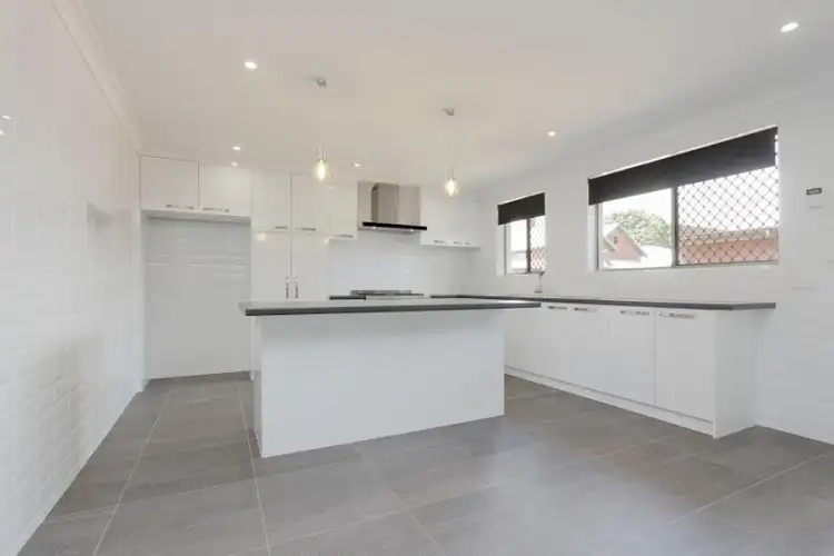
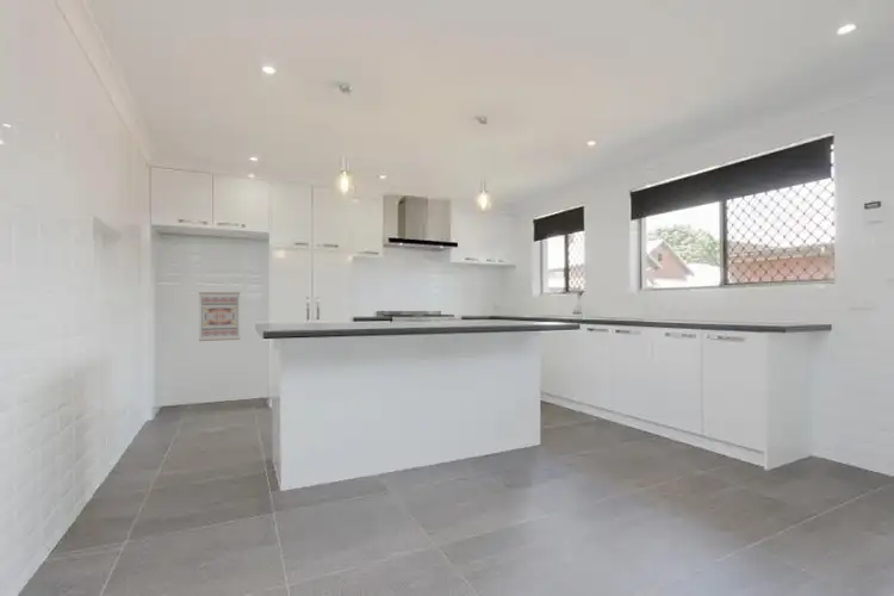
+ wall art [198,291,241,342]
